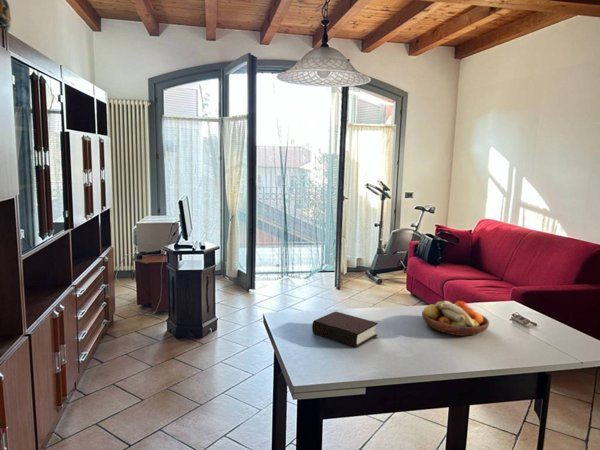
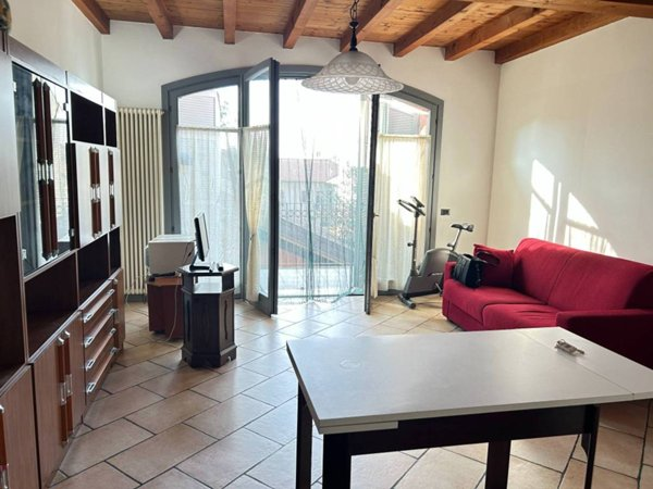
- bible [311,311,379,349]
- fruit bowl [421,300,490,337]
